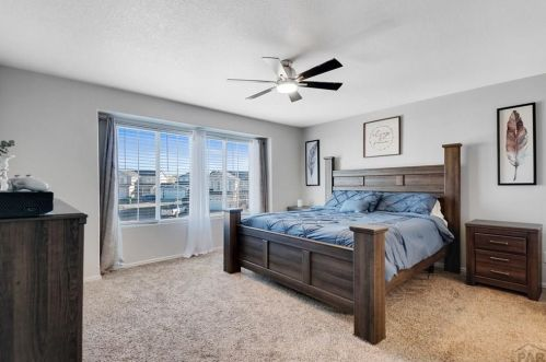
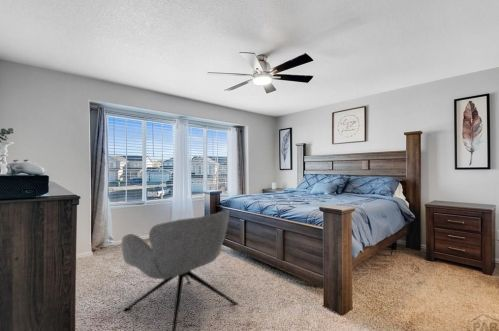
+ armchair [120,209,240,331]
